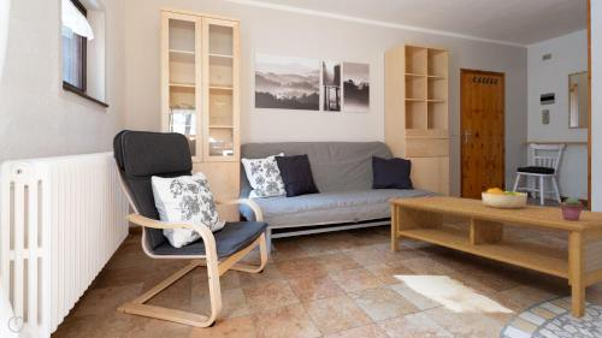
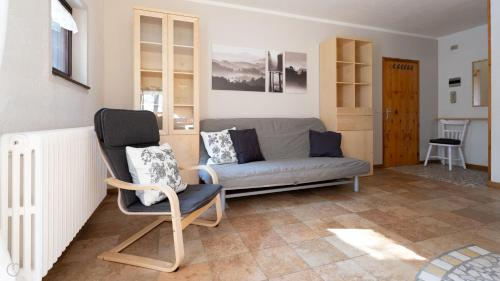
- potted succulent [559,196,585,221]
- coffee table [386,195,602,320]
- fruit bowl [480,186,529,209]
